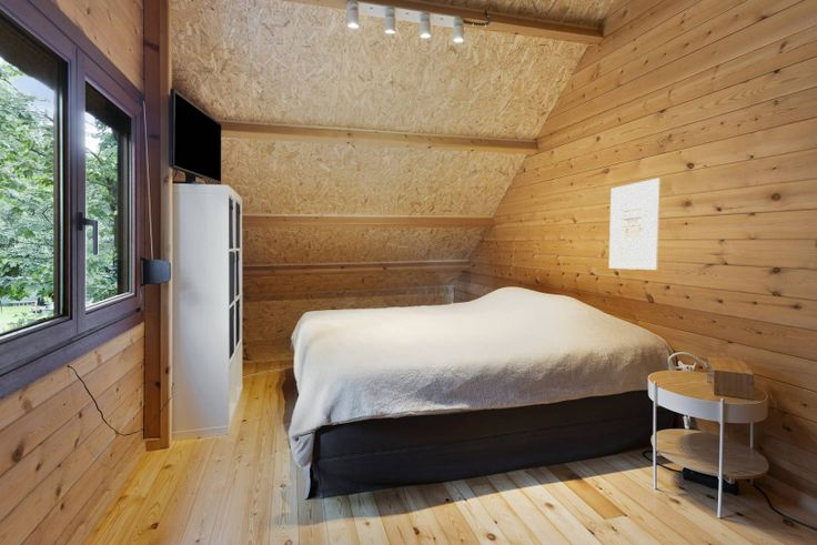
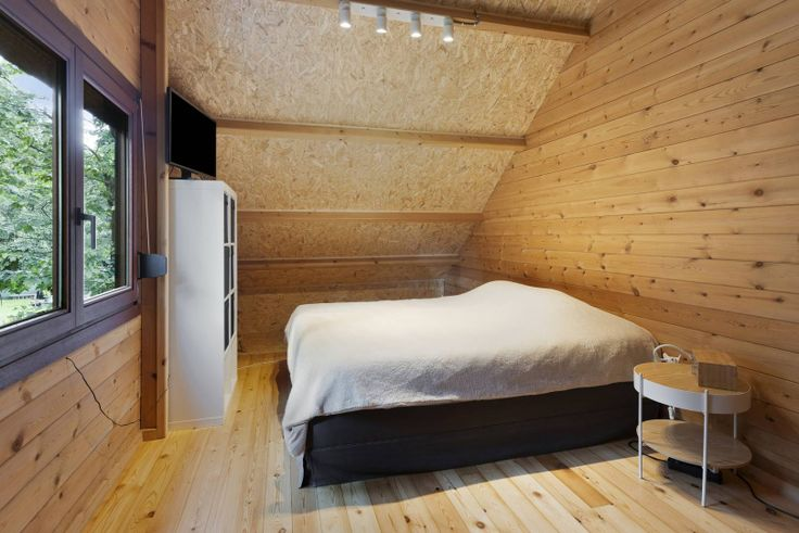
- wall art [608,178,662,271]
